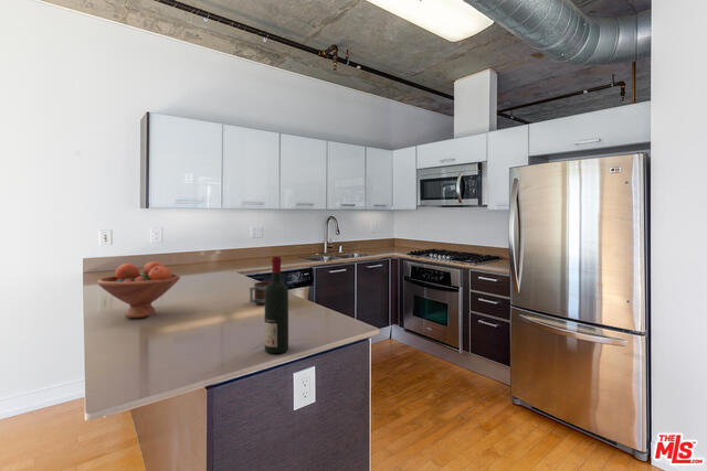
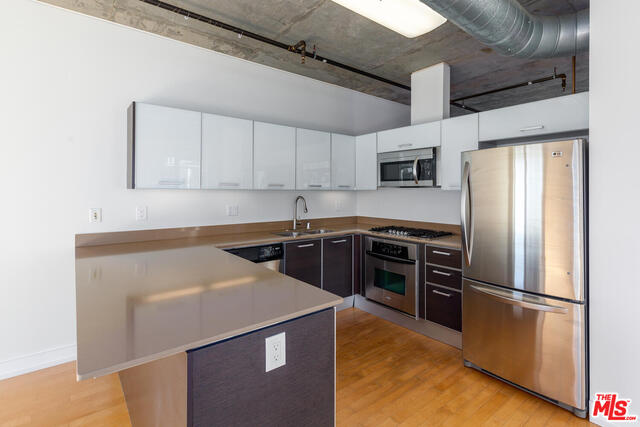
- fruit bowl [96,260,181,319]
- mug [249,281,272,306]
- alcohol [264,255,289,354]
